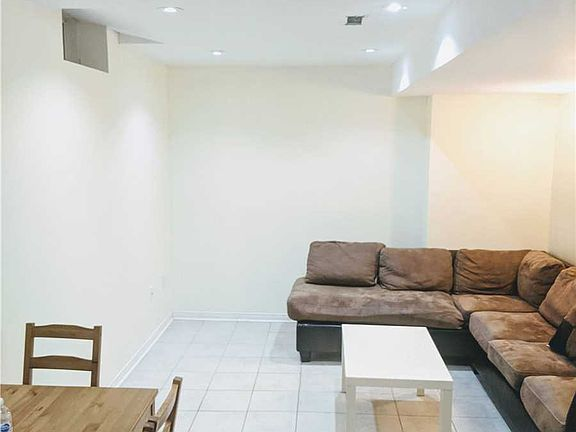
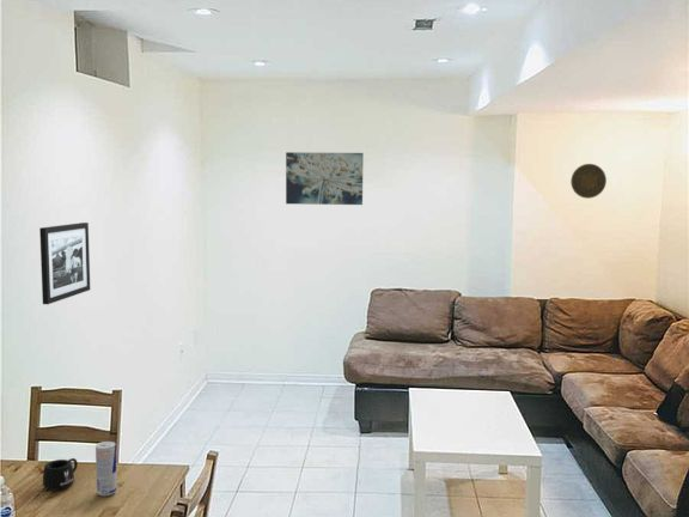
+ picture frame [38,221,91,305]
+ decorative plate [569,163,608,200]
+ wall art [285,151,365,206]
+ mug [42,457,79,492]
+ beverage can [94,440,118,497]
